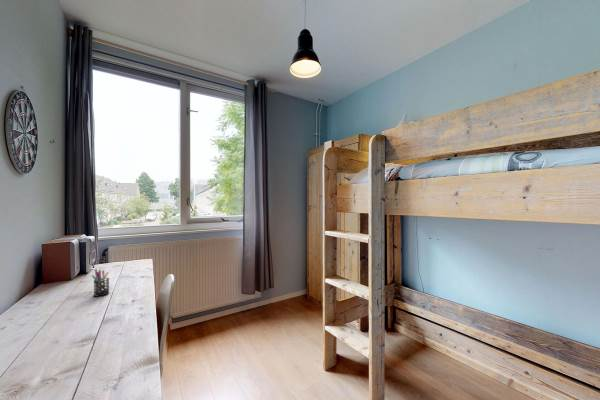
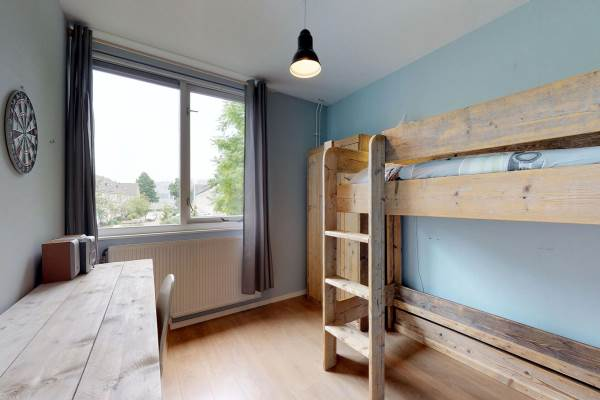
- pen holder [91,268,110,298]
